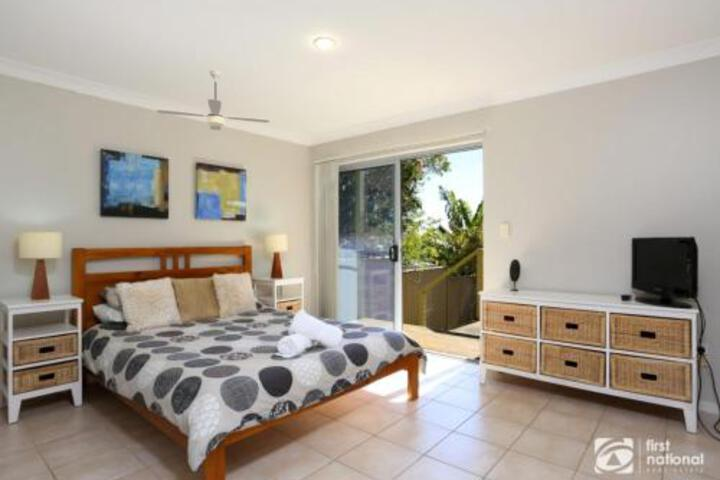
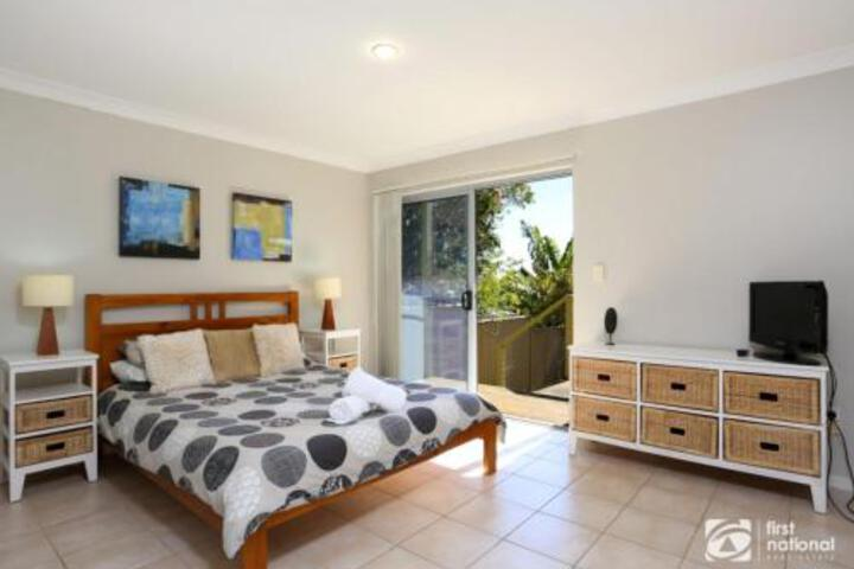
- ceiling fan [156,69,271,131]
